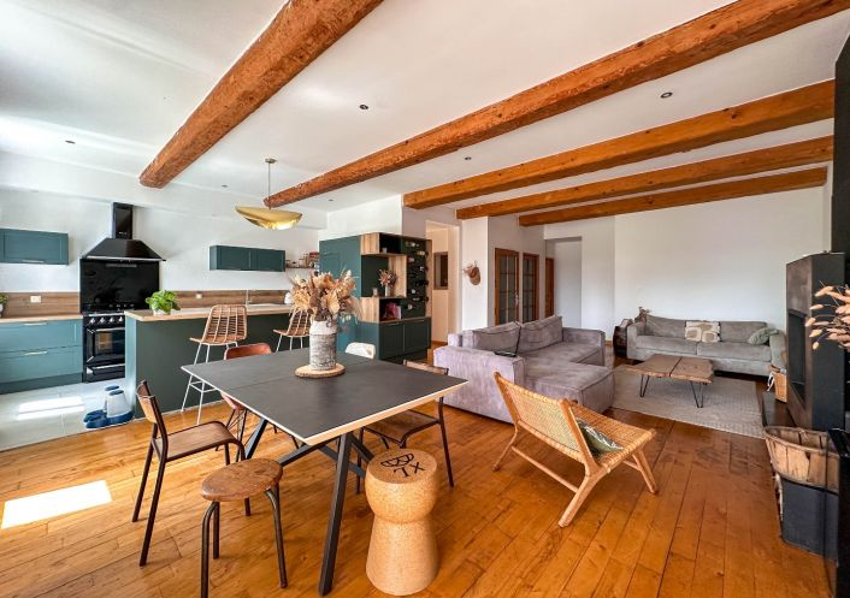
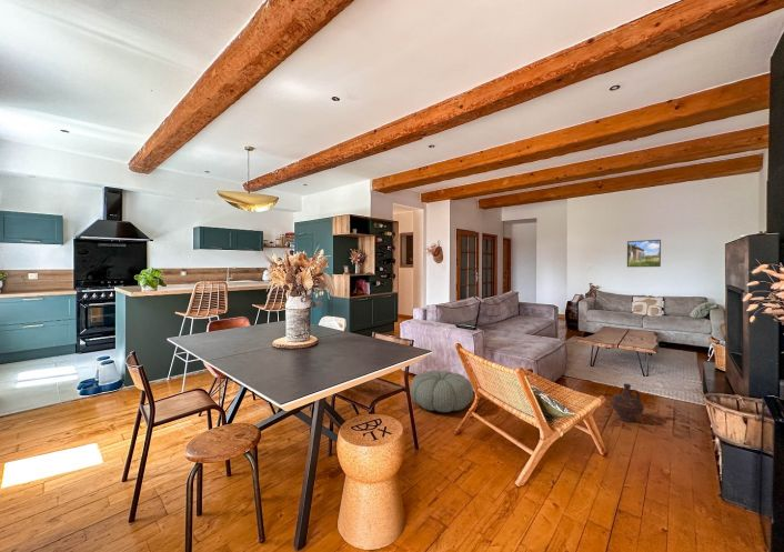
+ pouf [409,370,474,413]
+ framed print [626,239,662,268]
+ ceramic jug [610,382,645,423]
